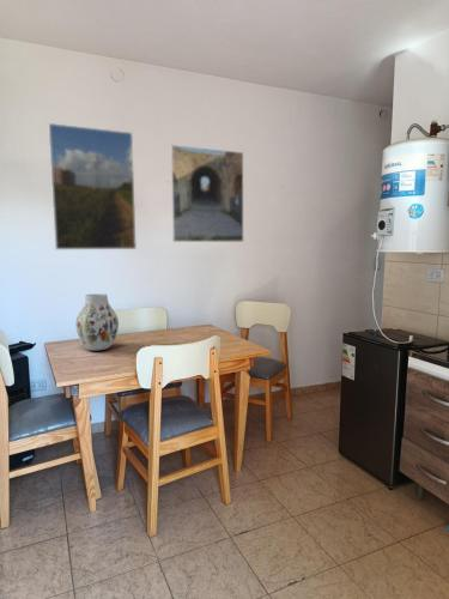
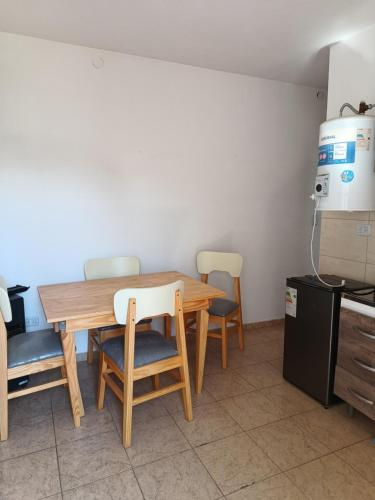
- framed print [48,122,138,250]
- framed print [169,144,244,243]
- vase [75,292,120,352]
